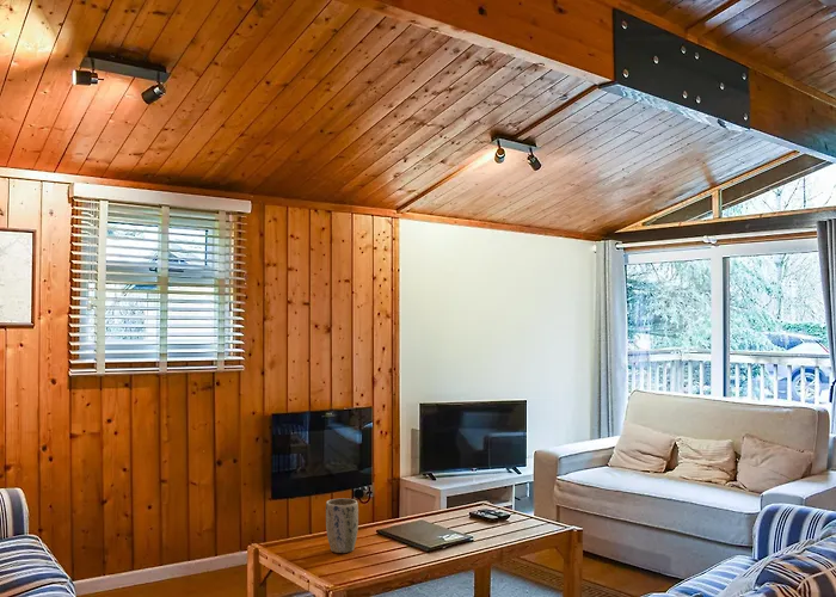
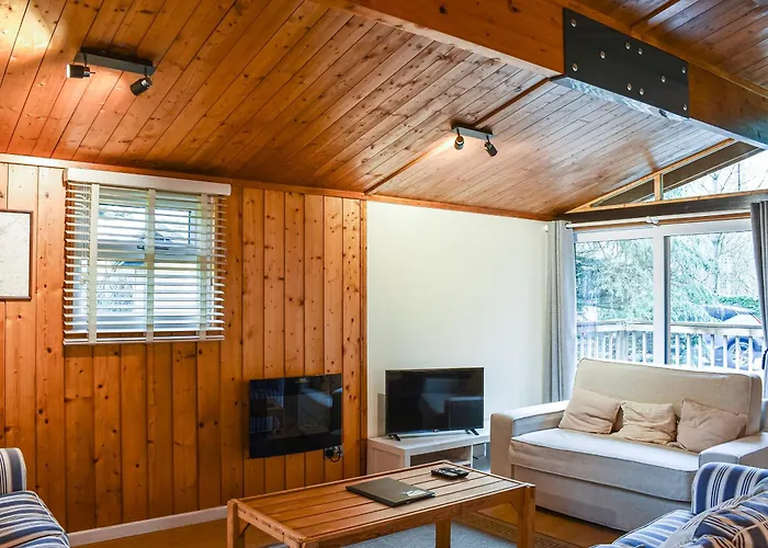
- plant pot [325,497,359,554]
